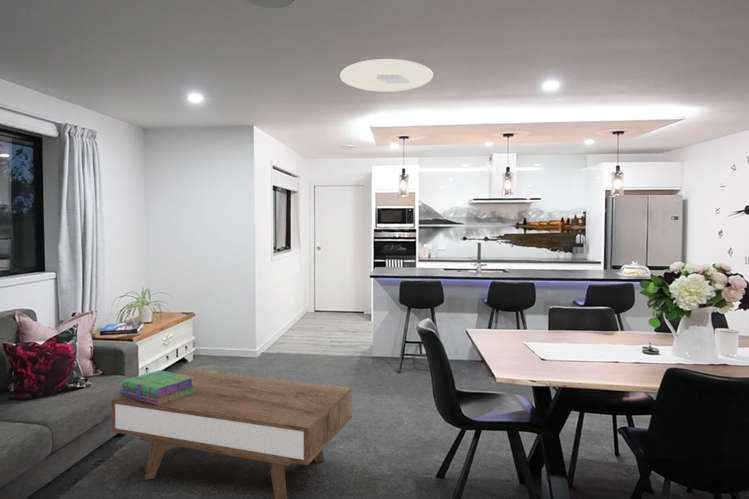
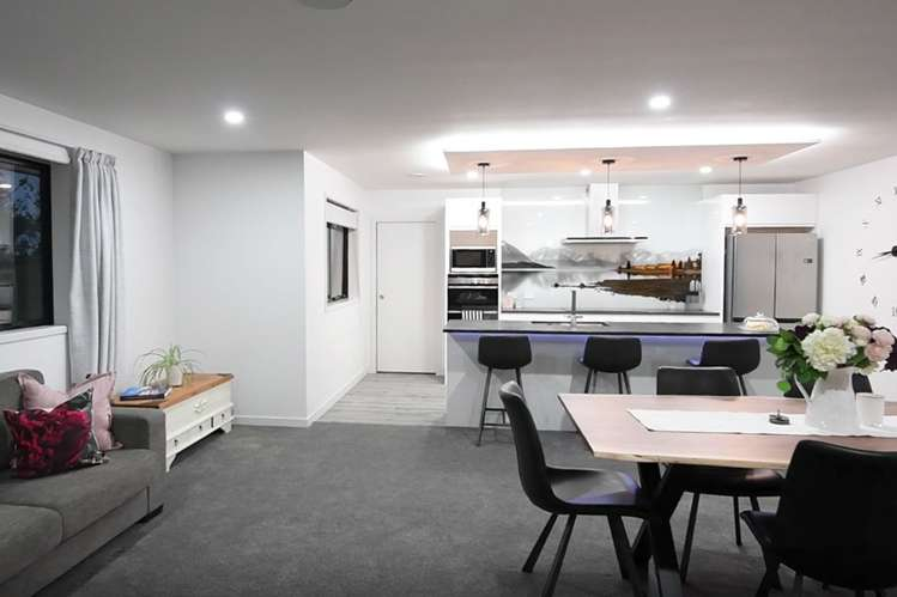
- coffee table [110,369,353,499]
- stack of books [119,369,196,405]
- ceiling light [339,58,434,93]
